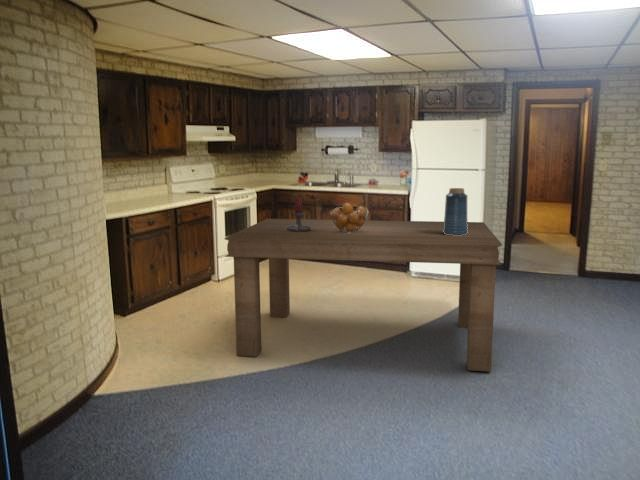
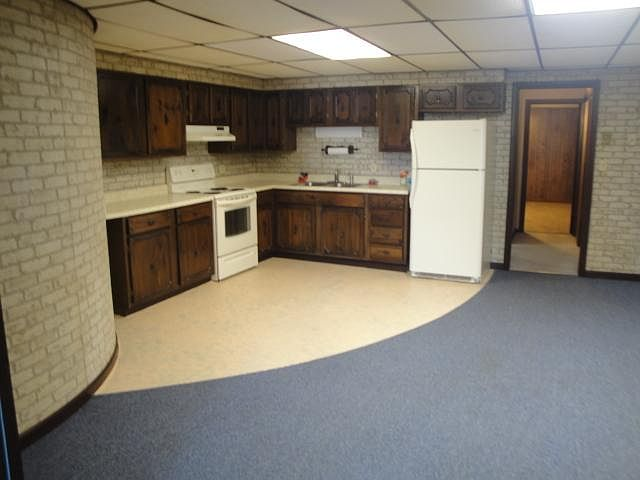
- dining table [223,218,503,372]
- candle holder [287,196,311,232]
- fruit basket [329,202,369,233]
- vase [443,187,469,236]
